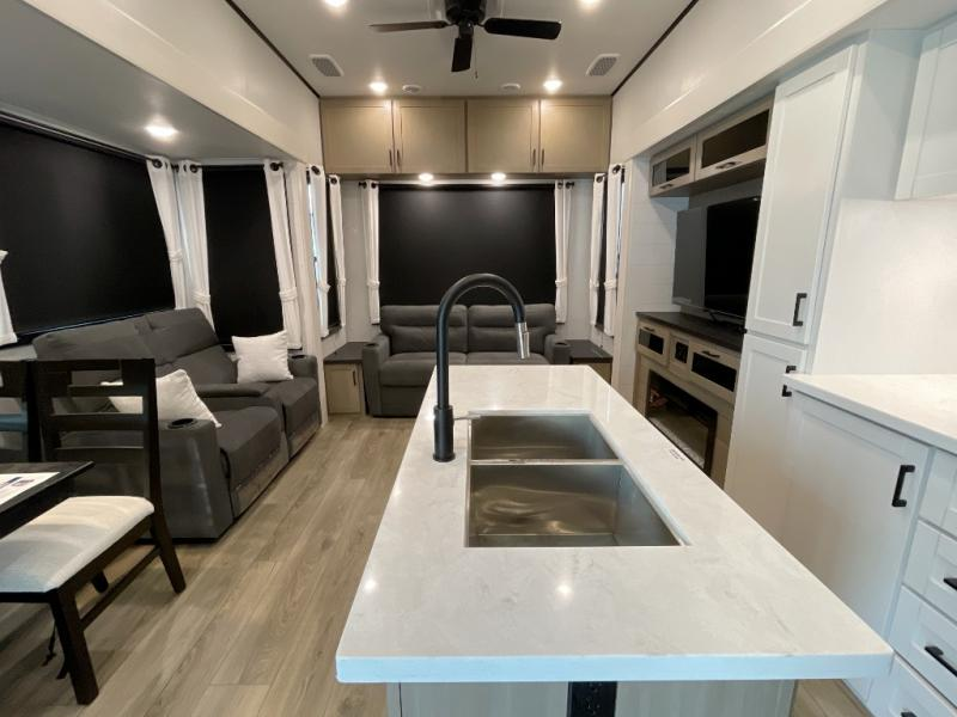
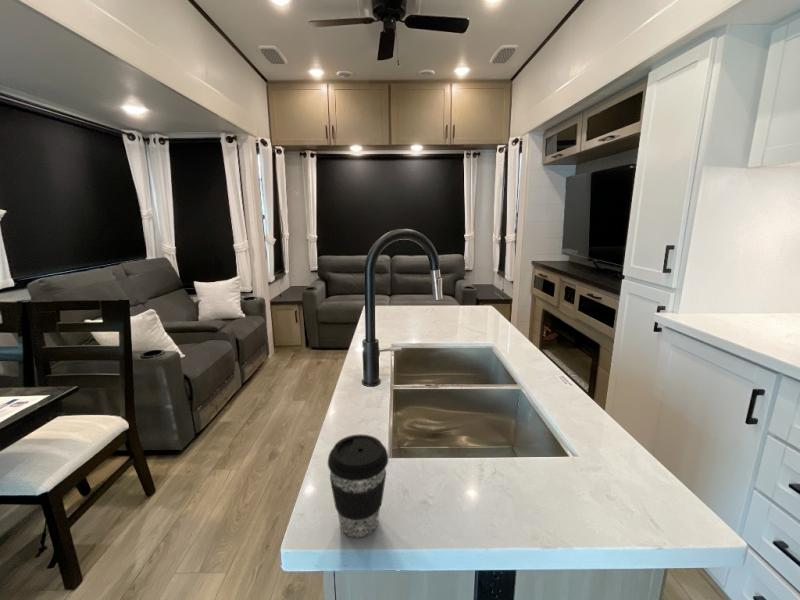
+ coffee cup [327,433,389,538]
